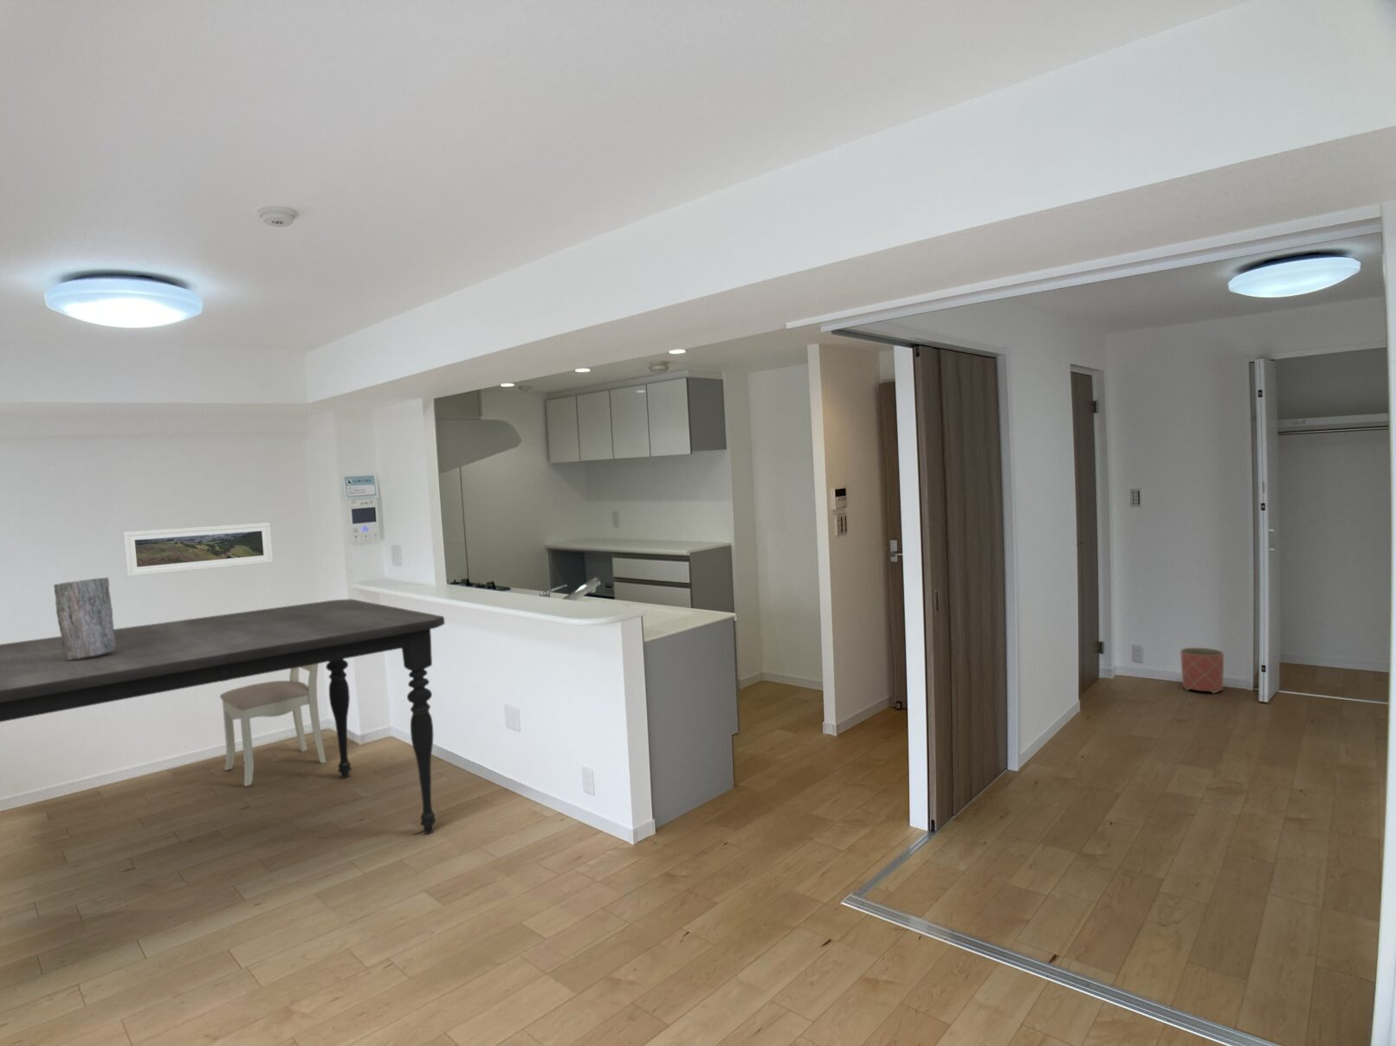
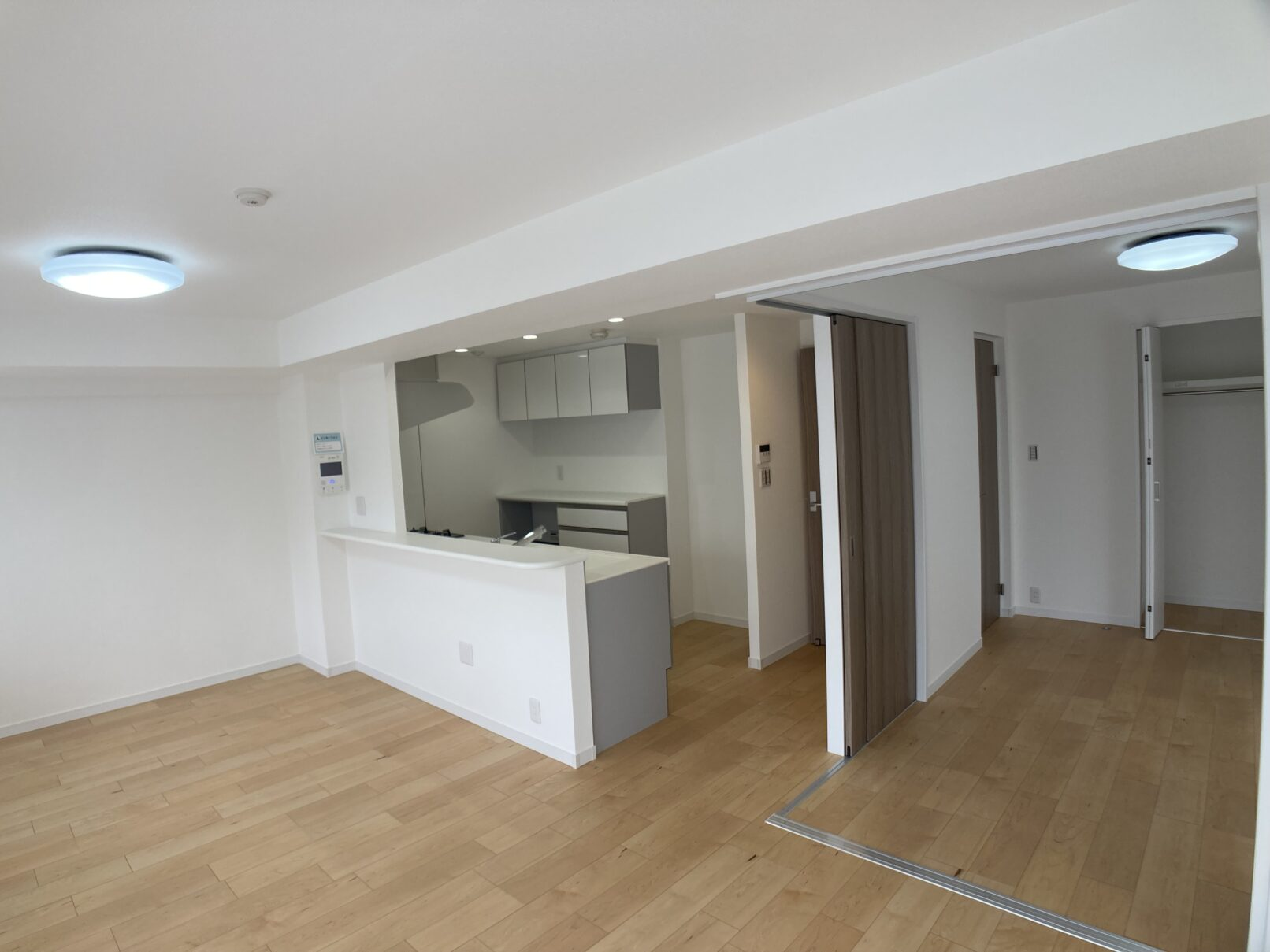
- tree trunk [53,577,117,660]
- dining chair [219,664,328,788]
- dining table [0,598,446,835]
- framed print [122,522,274,577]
- planter [1179,647,1225,694]
